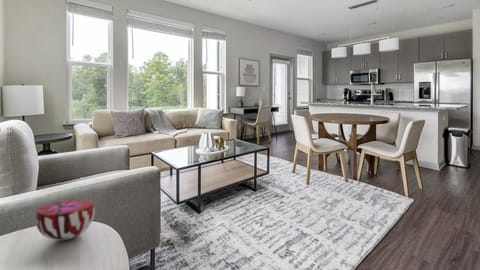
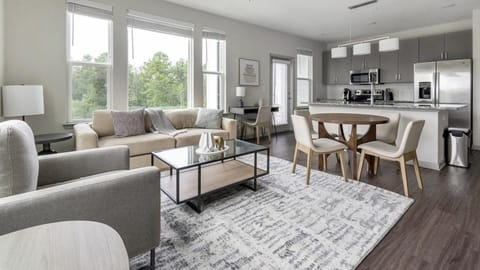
- decorative bowl [34,199,96,241]
